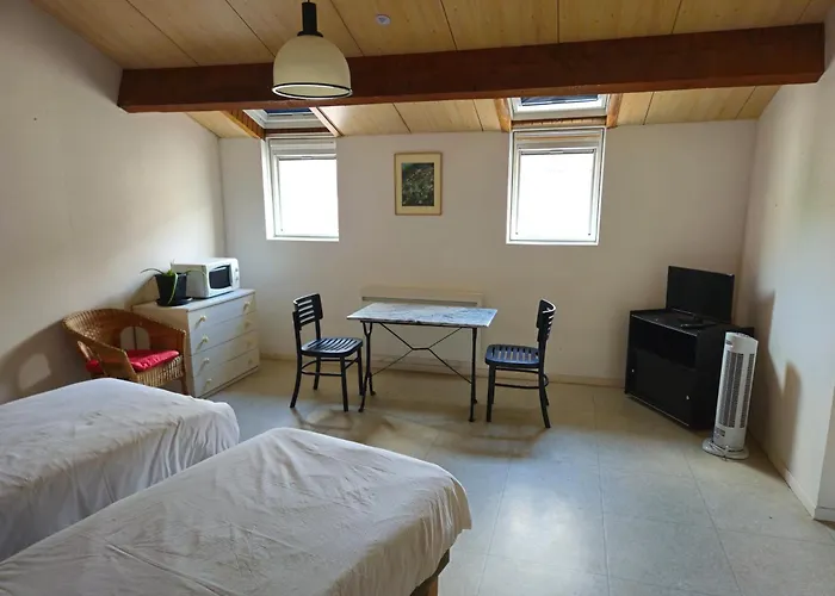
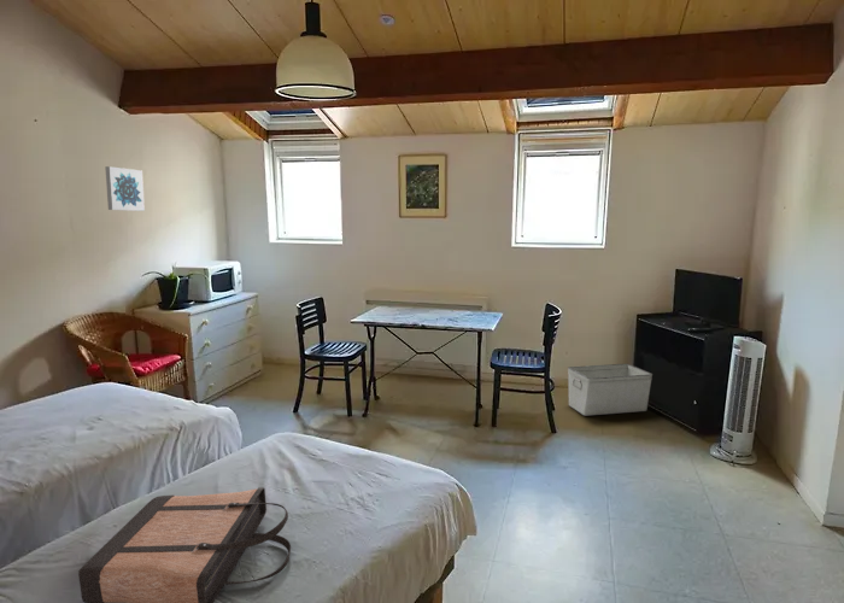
+ shopping bag [77,486,292,603]
+ storage bin [567,363,653,417]
+ wall art [105,165,146,212]
